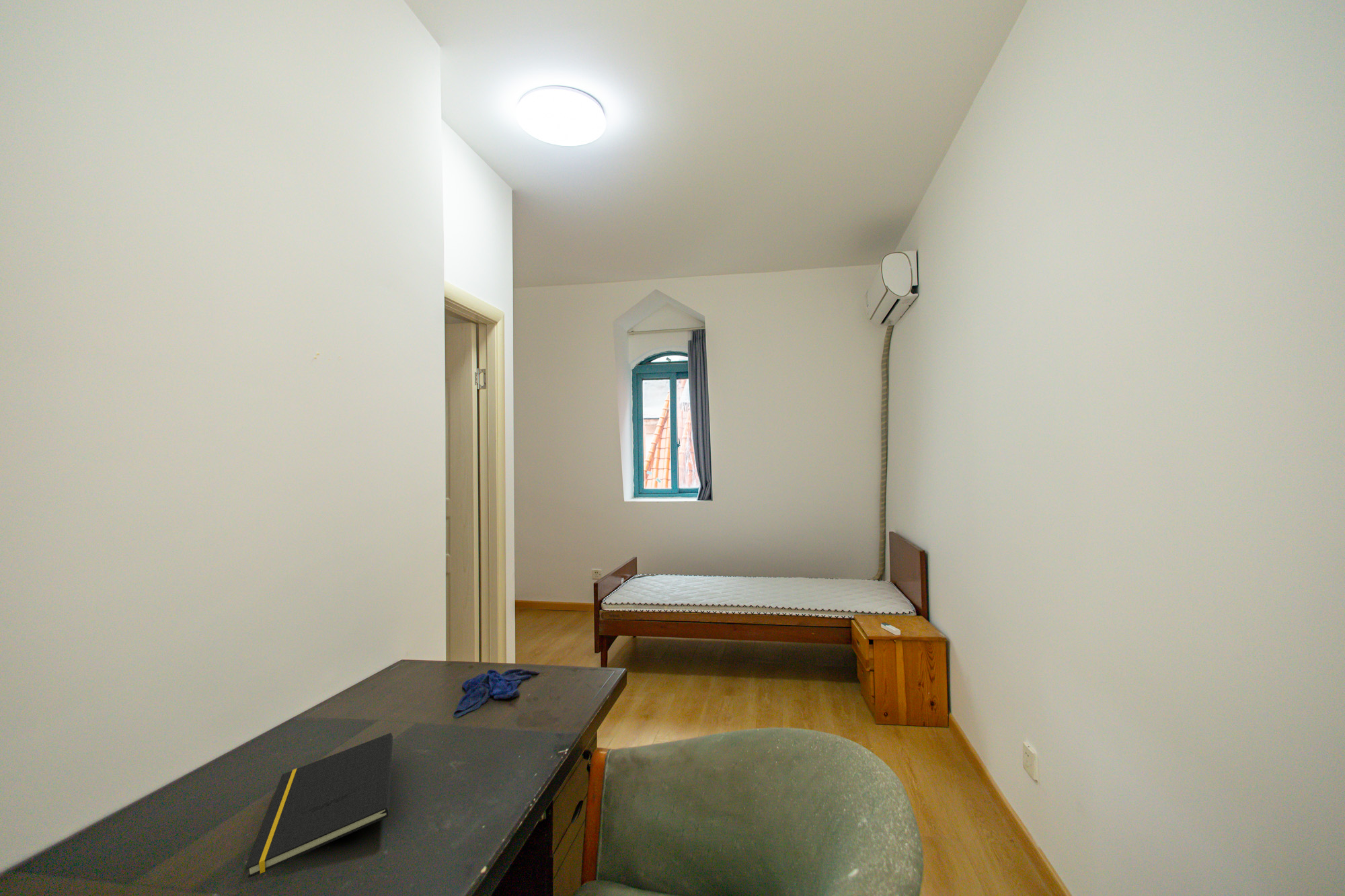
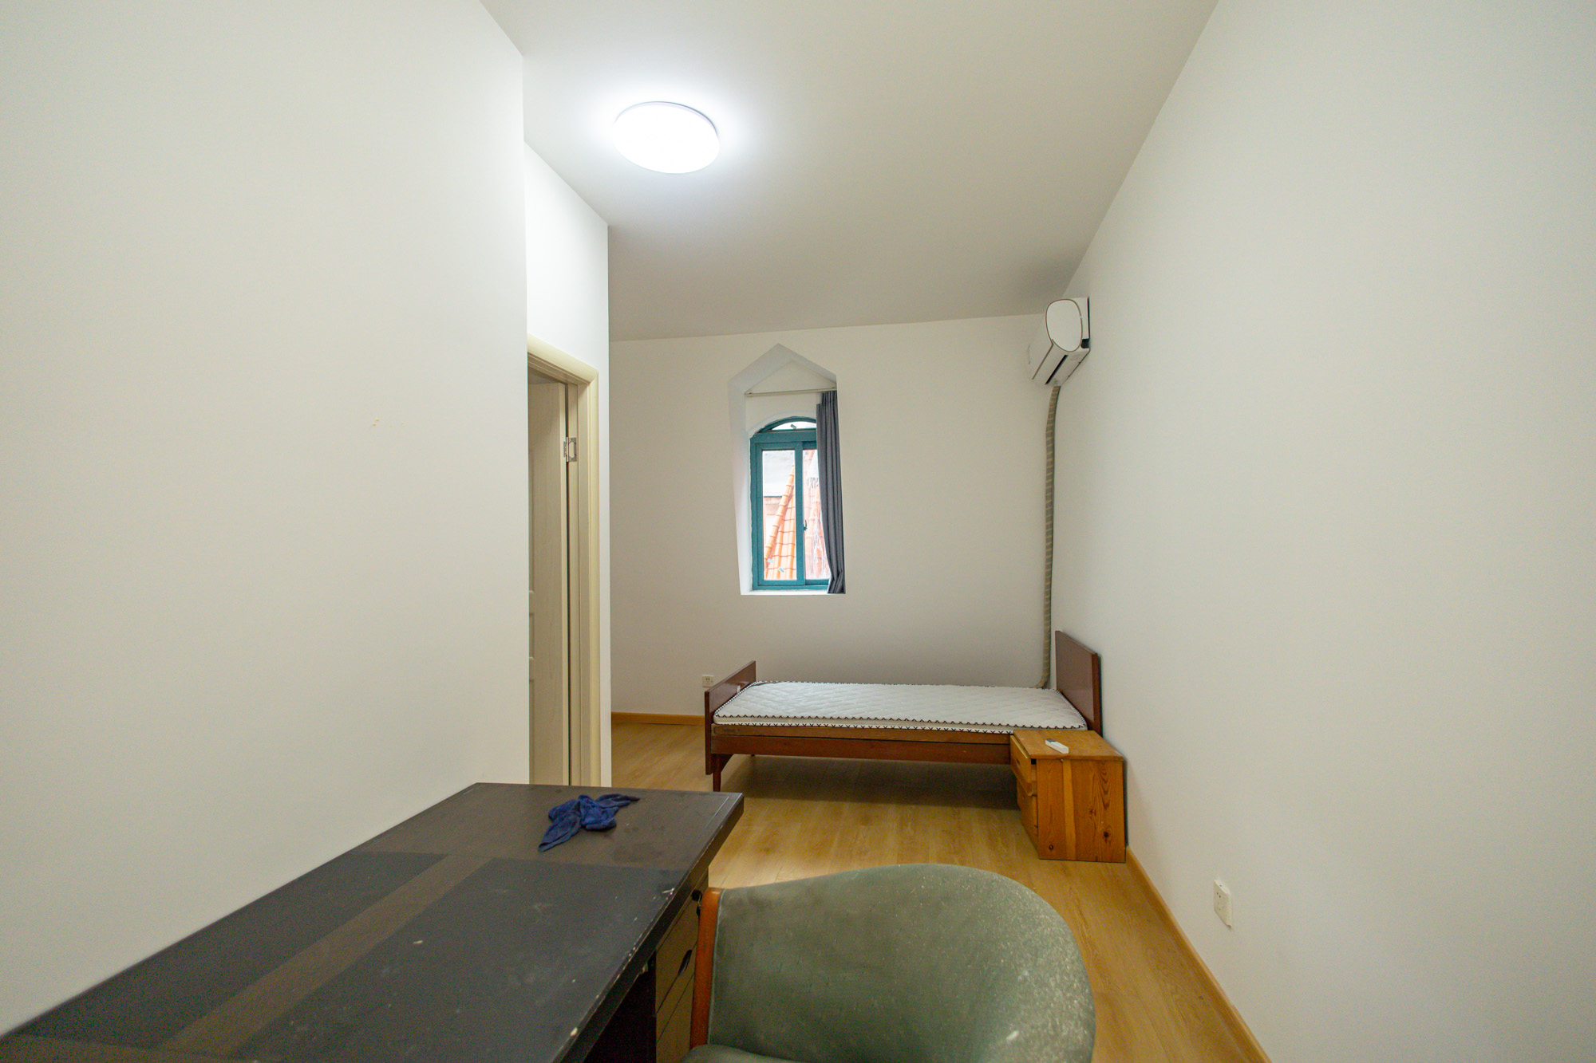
- notepad [245,733,393,879]
